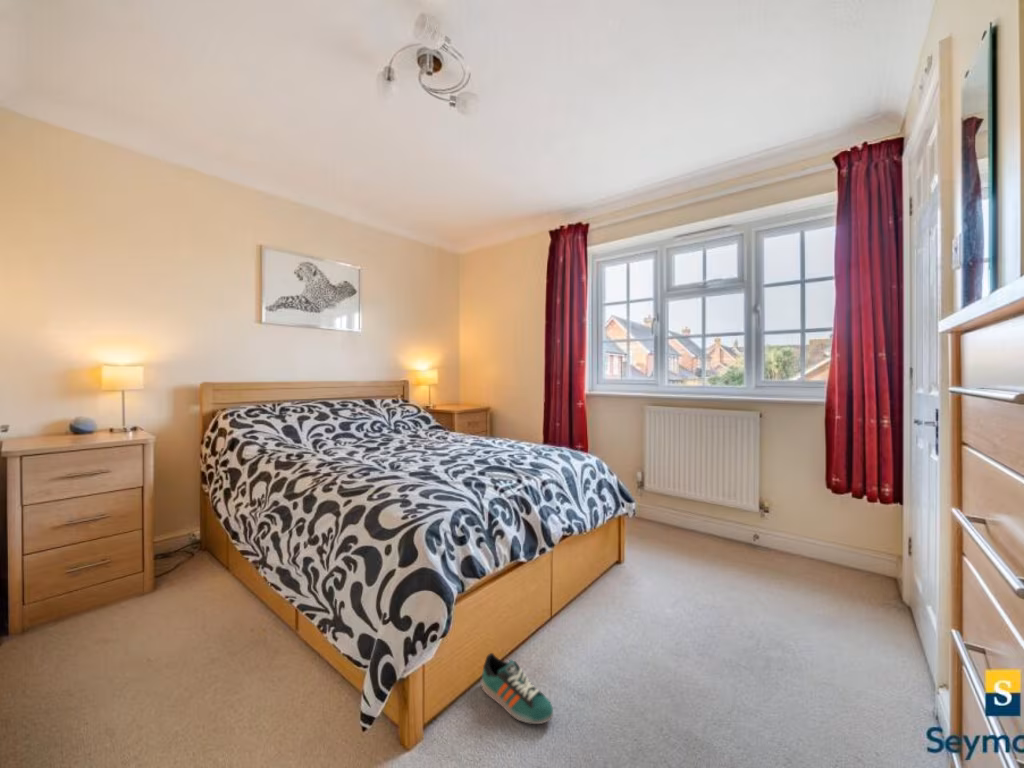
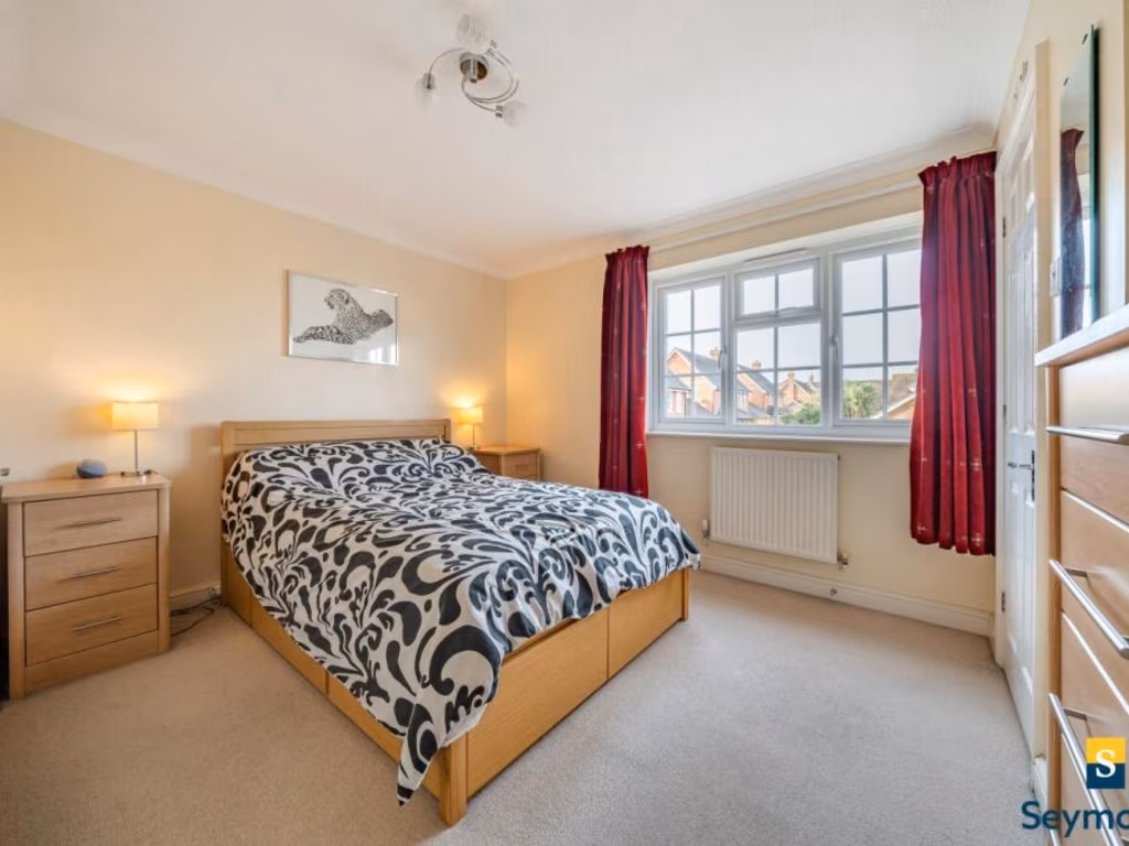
- sneaker [481,652,554,725]
